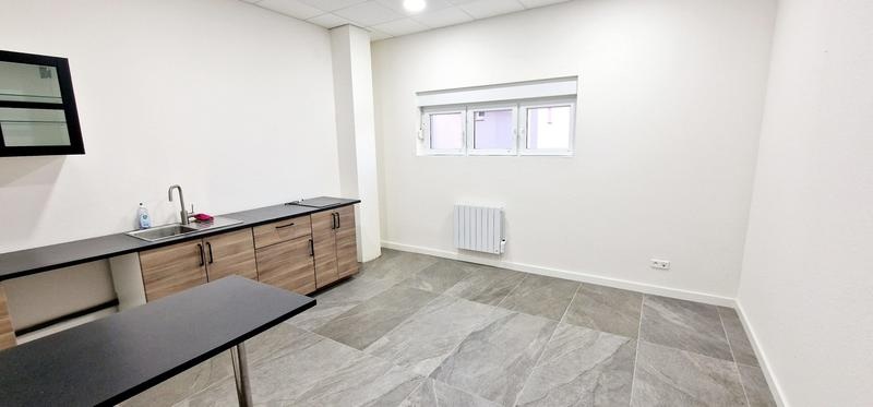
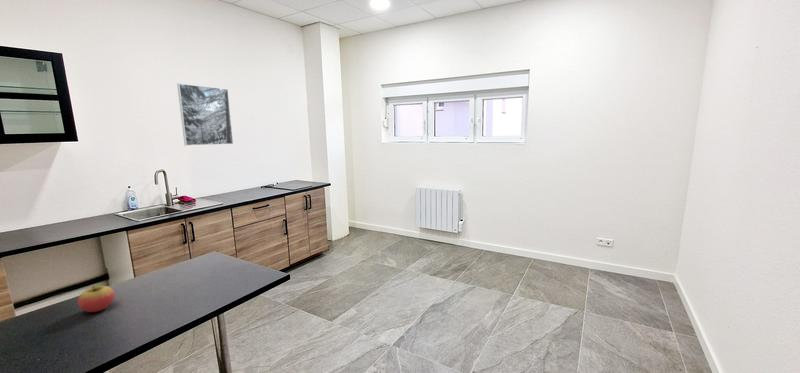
+ fruit [77,283,115,313]
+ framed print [176,82,234,146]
